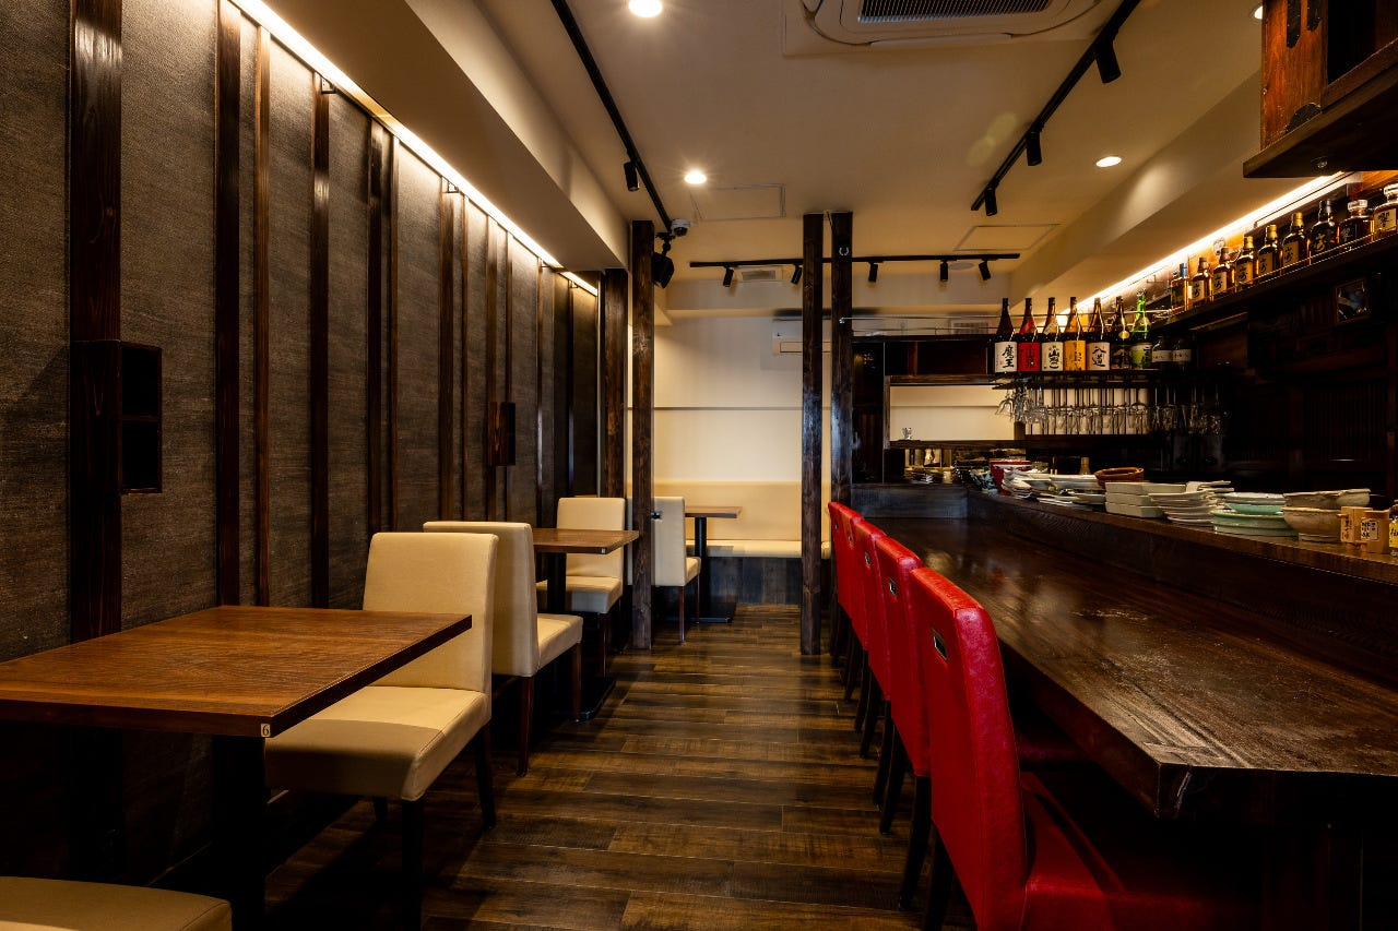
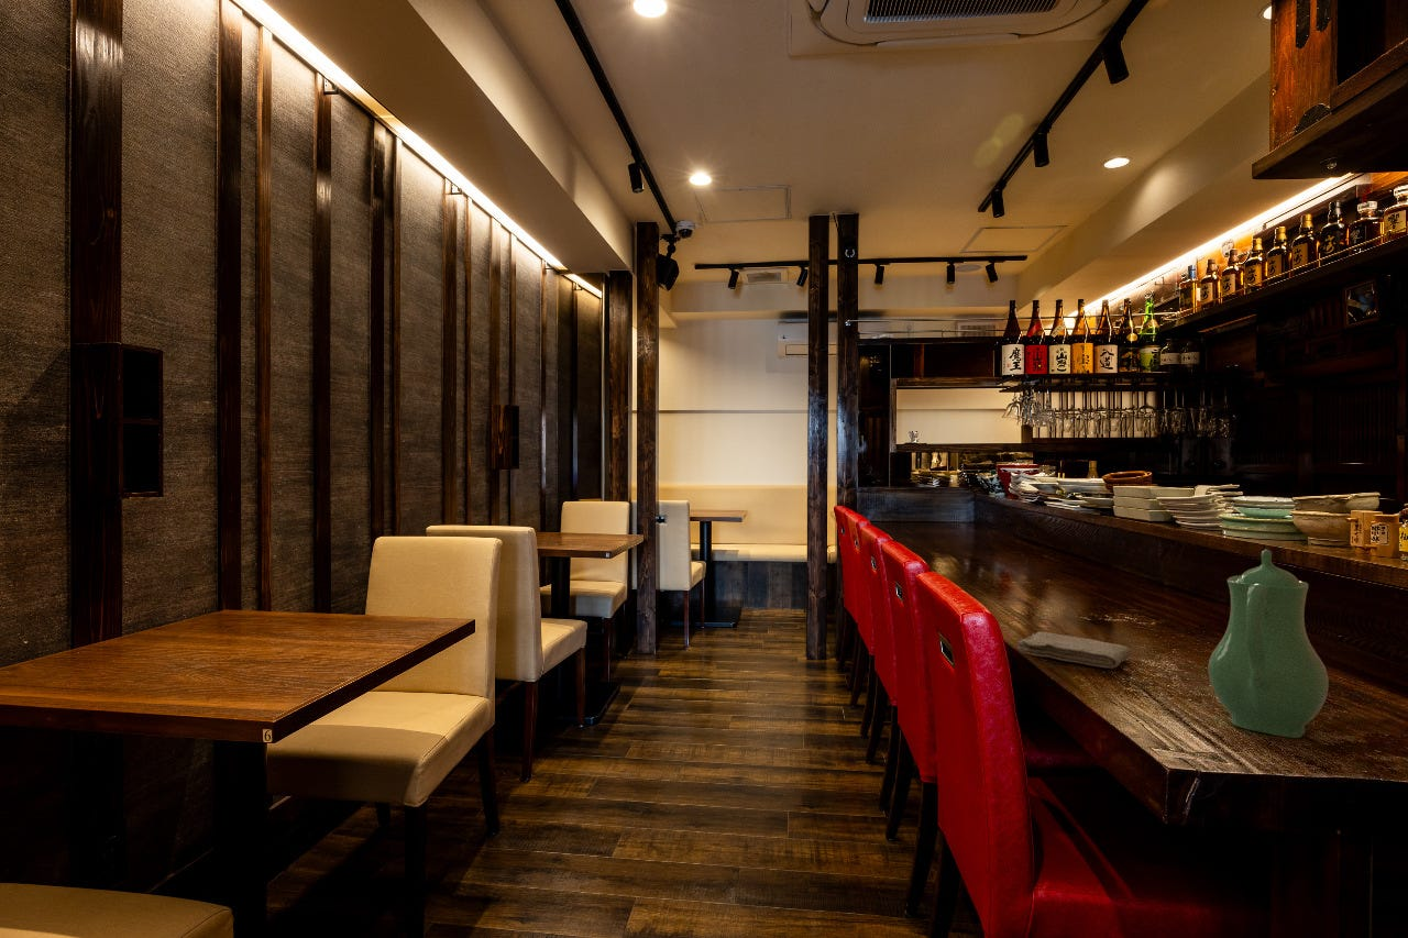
+ washcloth [1016,631,1132,670]
+ teapot [1207,549,1330,739]
